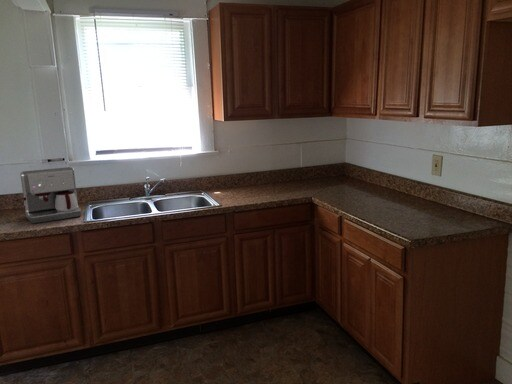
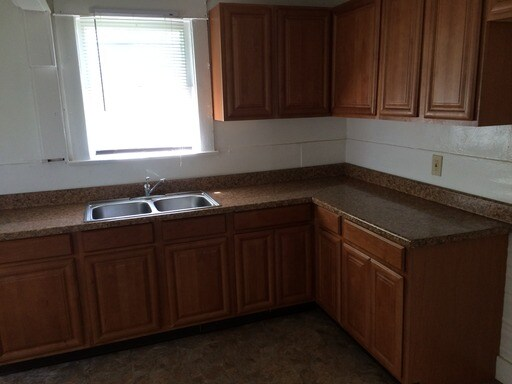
- coffee maker [19,166,82,225]
